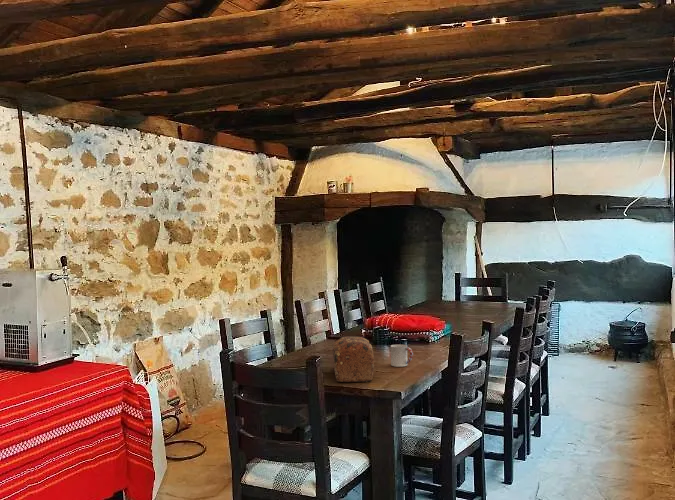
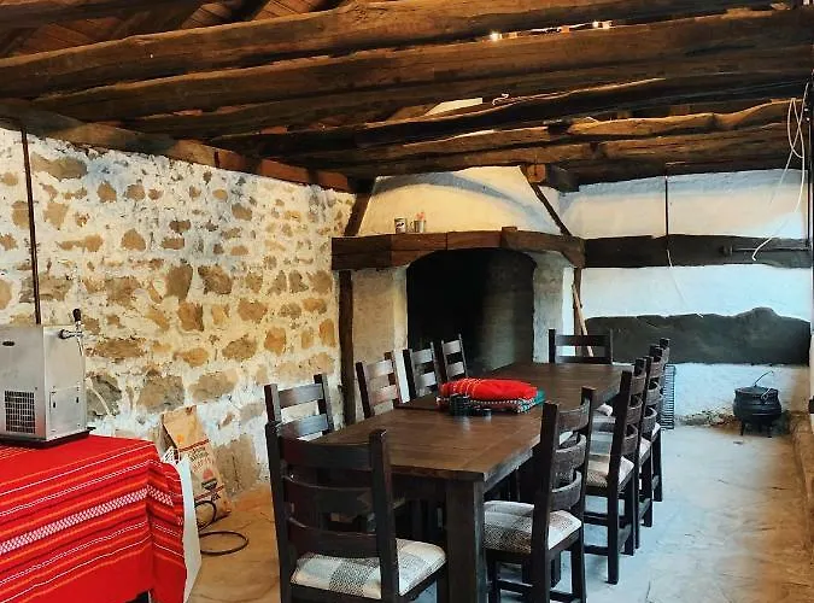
- bread loaf [332,335,375,383]
- cup [390,343,414,368]
